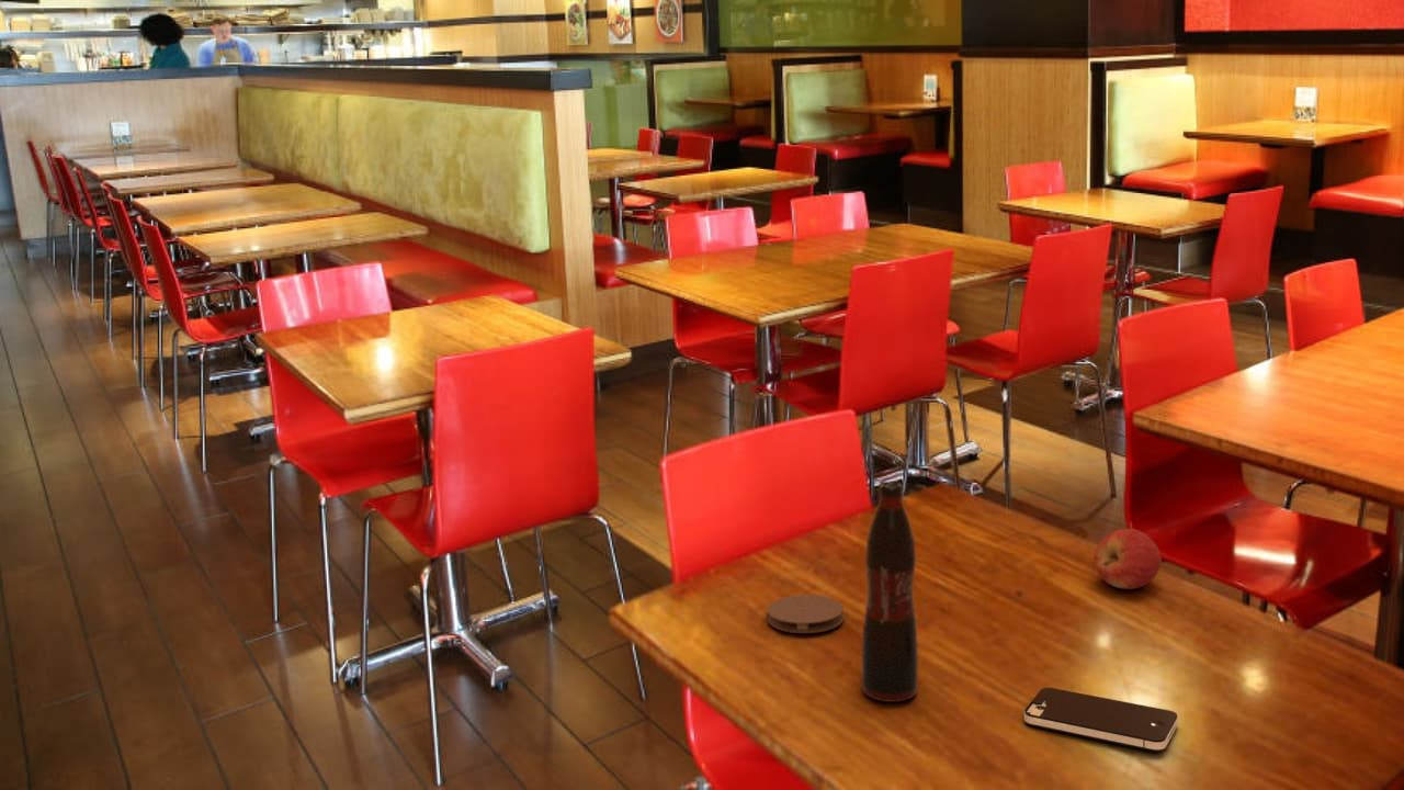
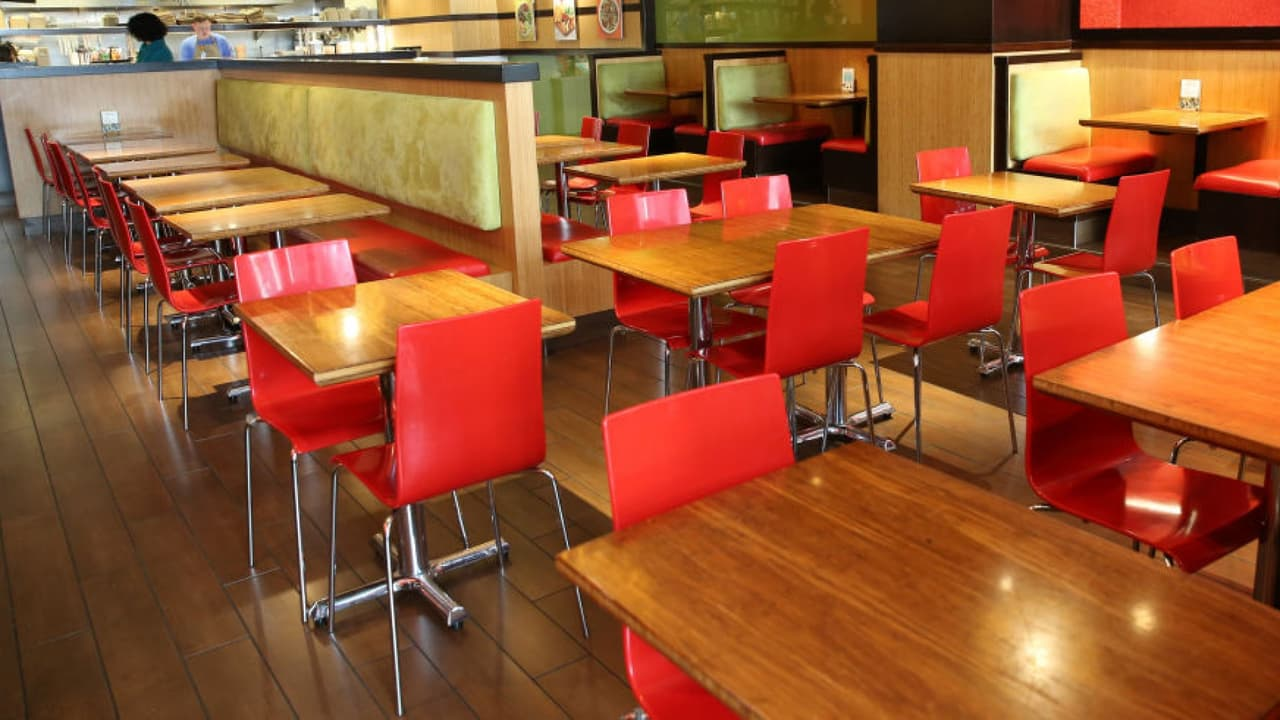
- smartphone [1023,687,1179,753]
- apple [1094,528,1163,590]
- soda bottle [861,481,919,703]
- coaster [766,594,846,634]
